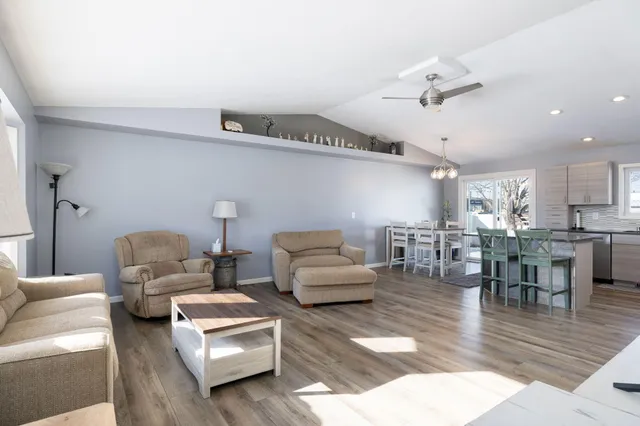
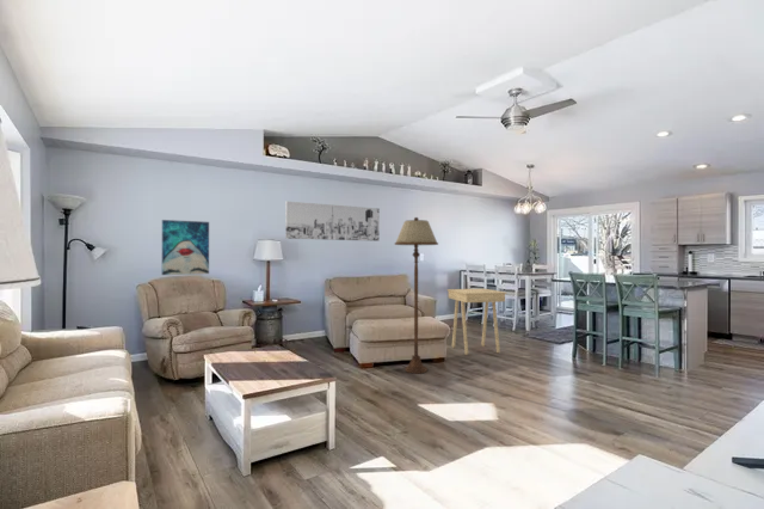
+ wall art [161,219,210,276]
+ wall art [284,200,381,243]
+ side table [446,288,509,356]
+ floor lamp [394,216,439,374]
